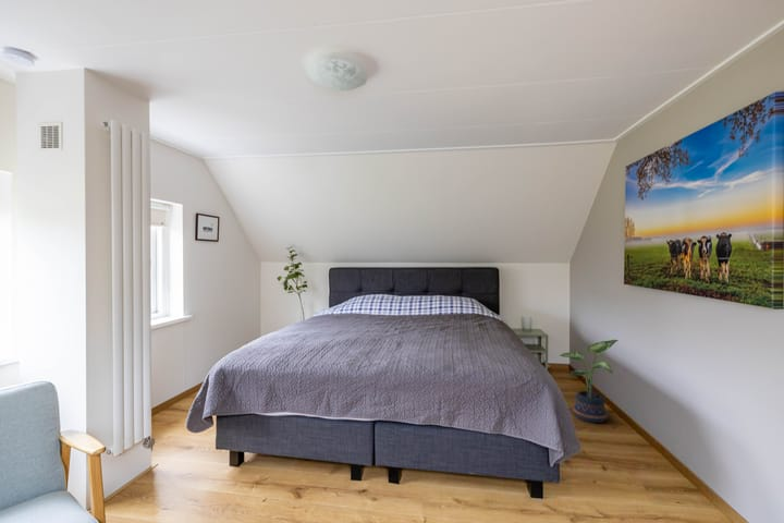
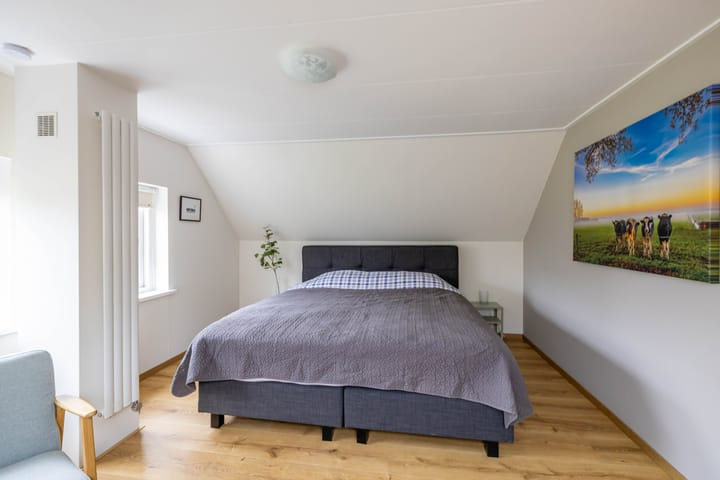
- potted plant [559,339,620,424]
